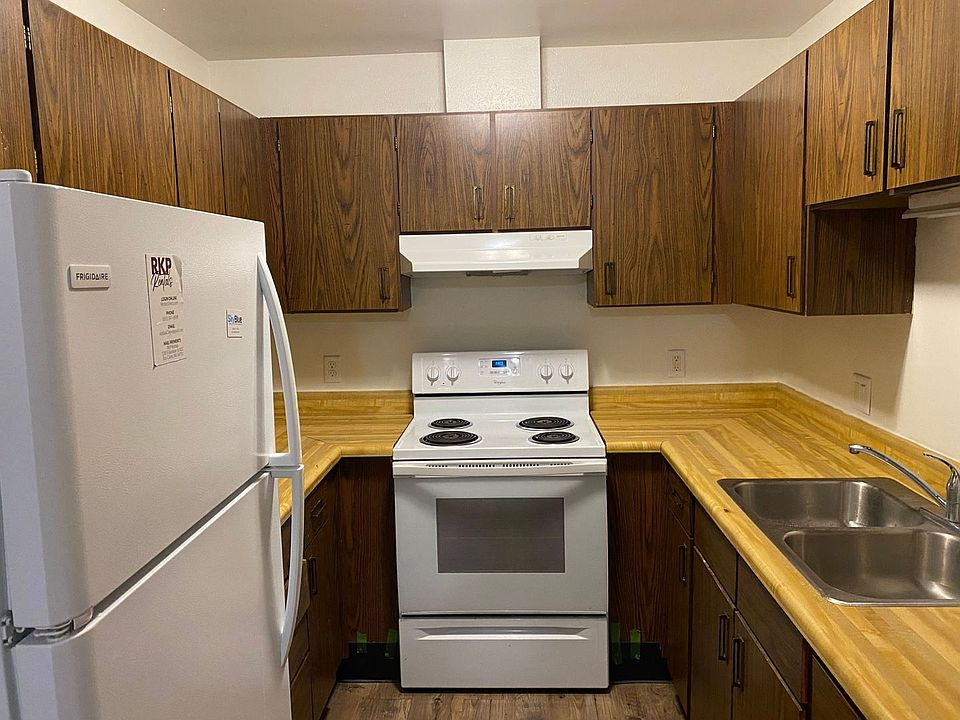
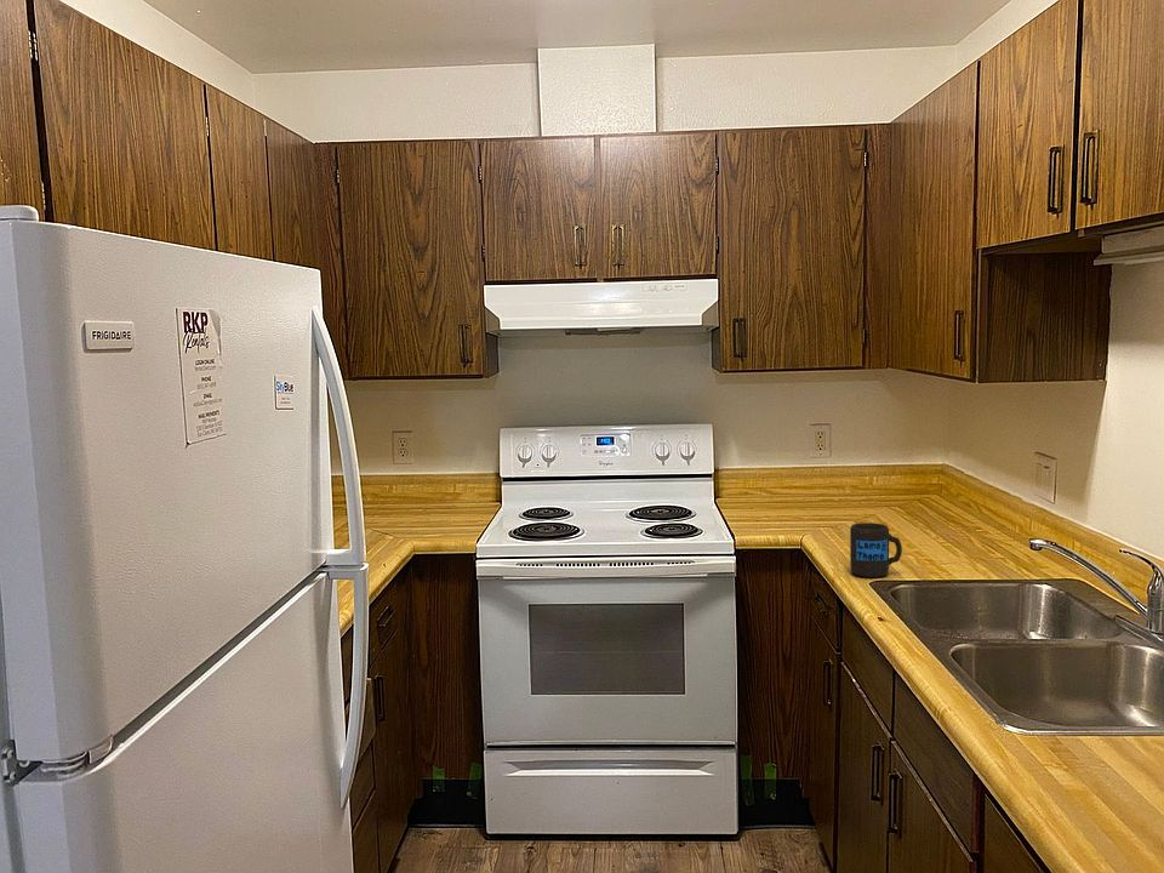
+ mug [849,521,903,578]
